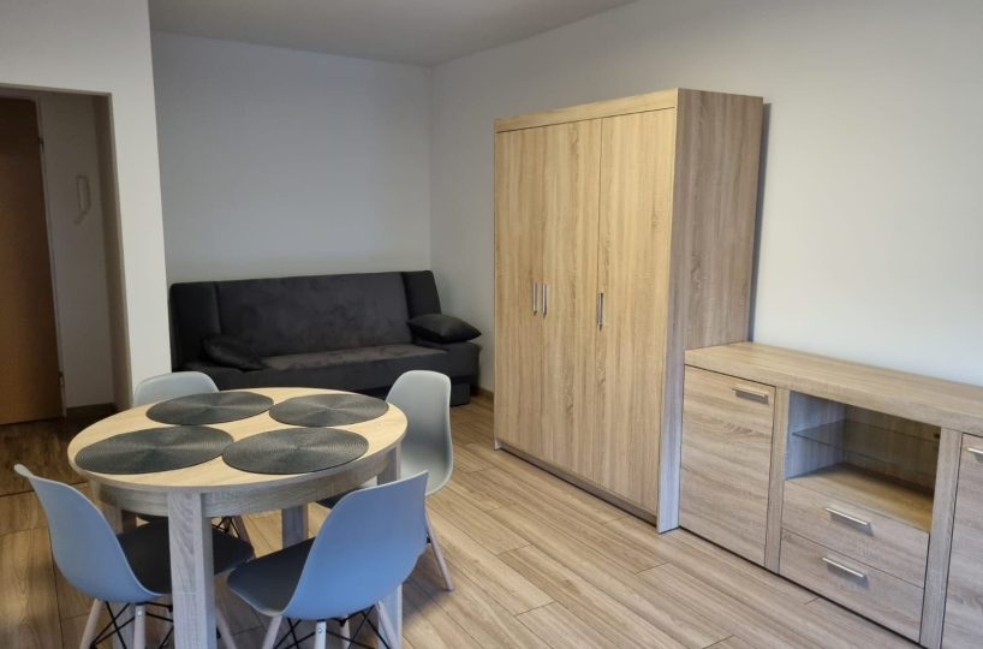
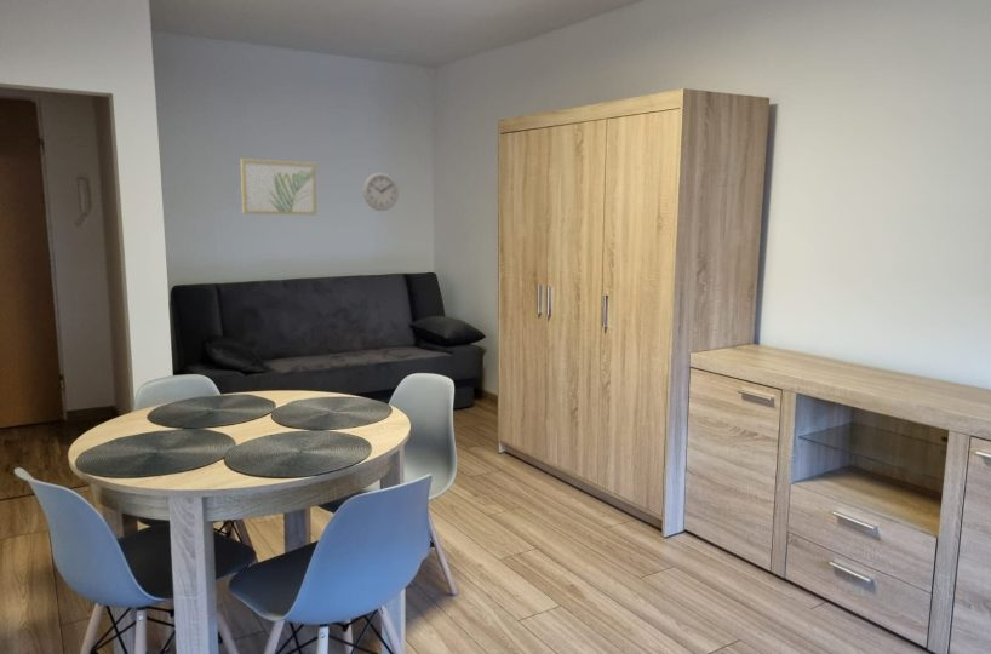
+ wall clock [362,171,400,212]
+ wall art [240,157,317,216]
